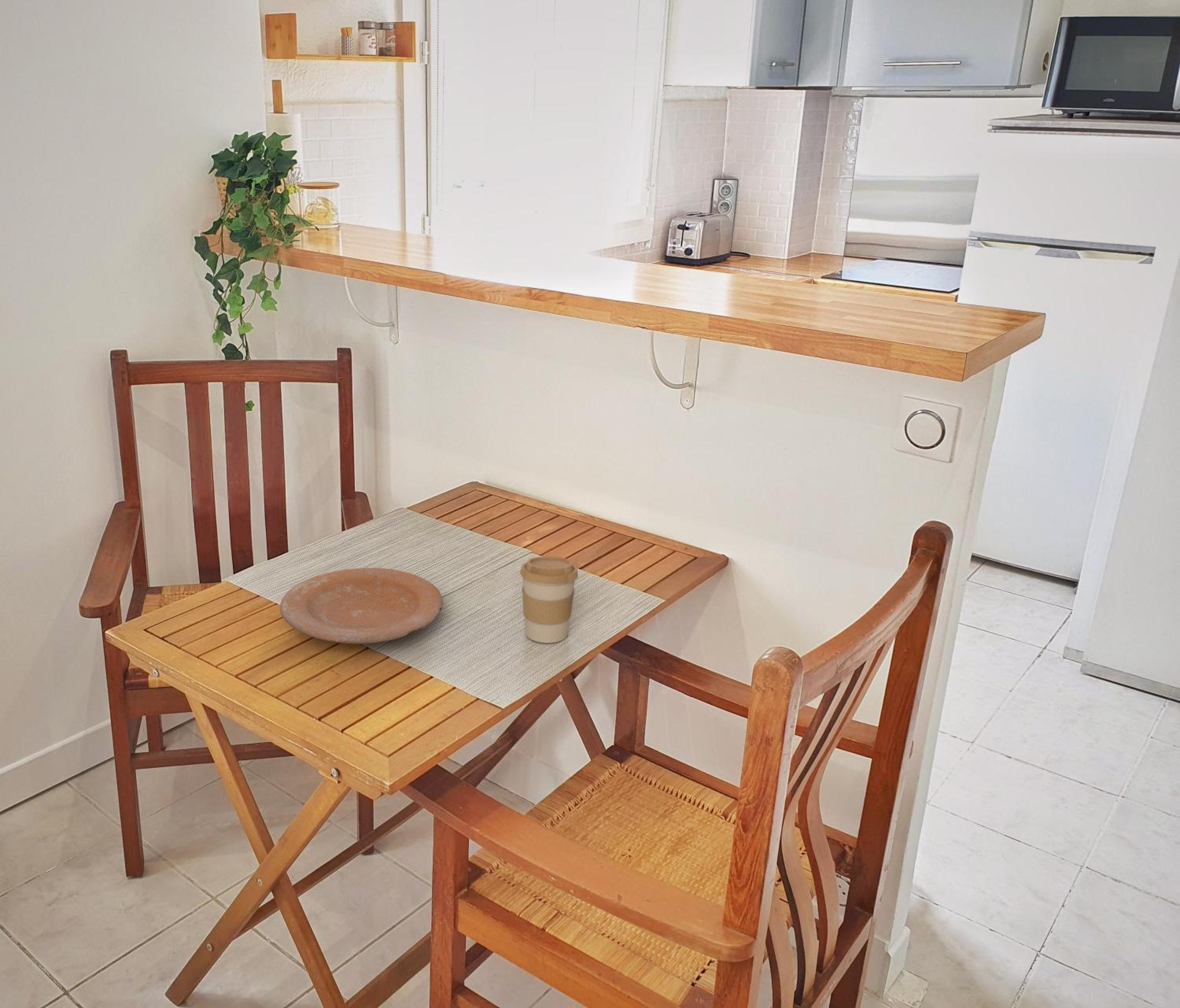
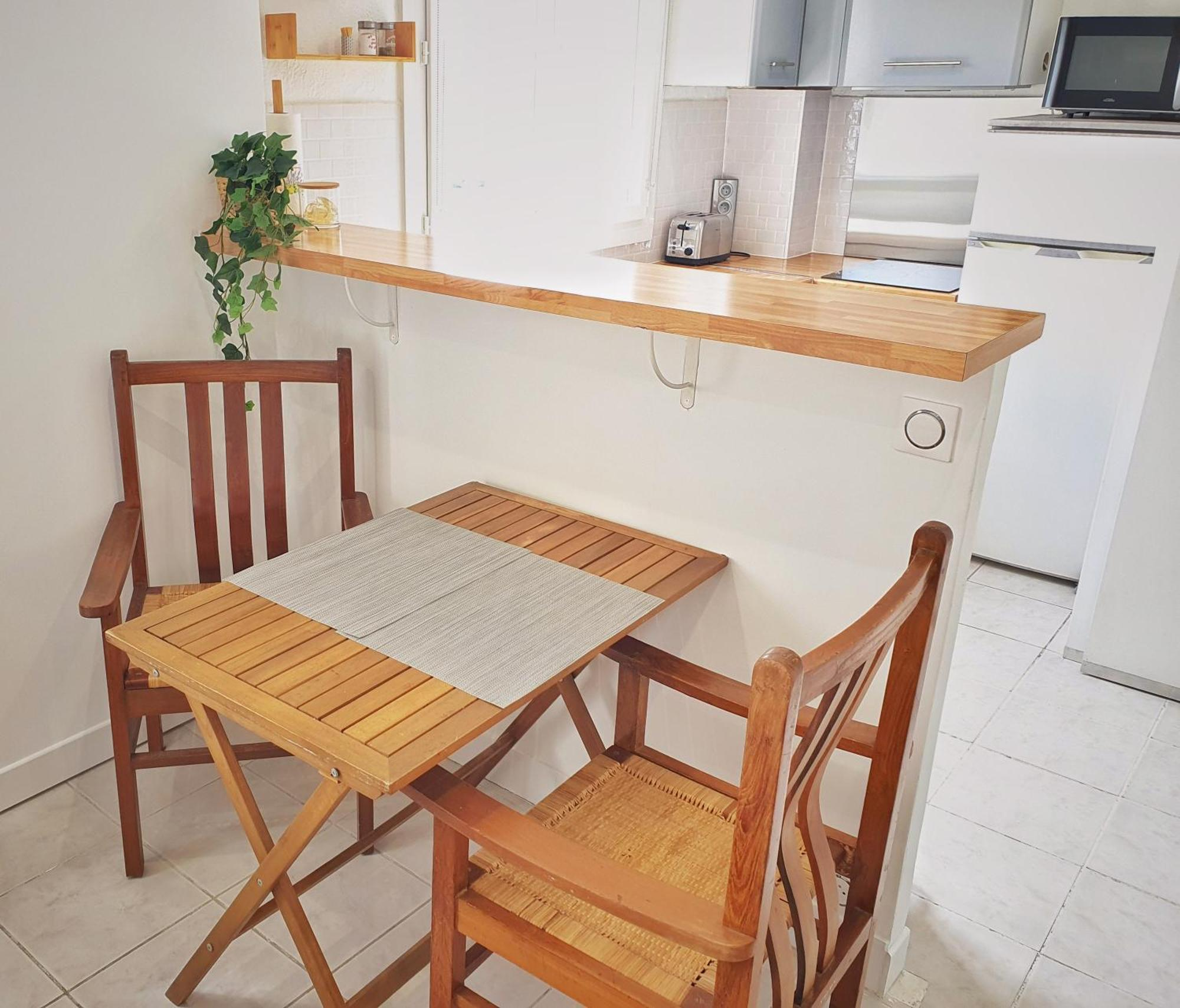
- plate [280,567,444,644]
- coffee cup [519,555,579,644]
